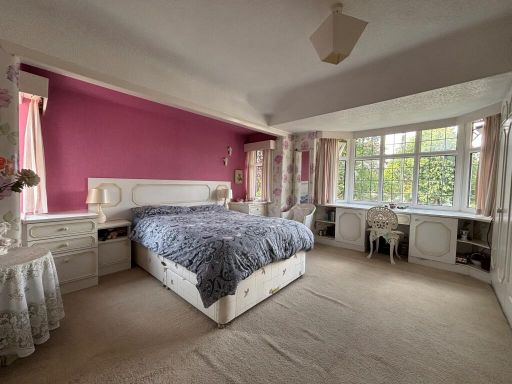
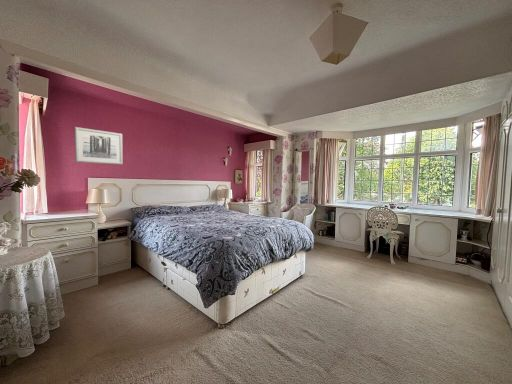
+ wall art [74,126,124,166]
